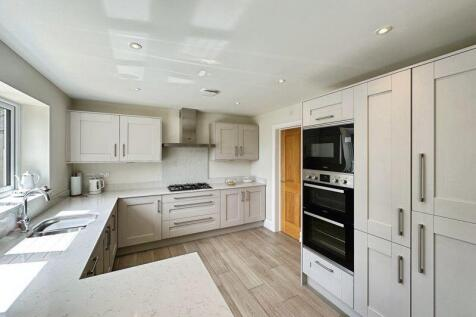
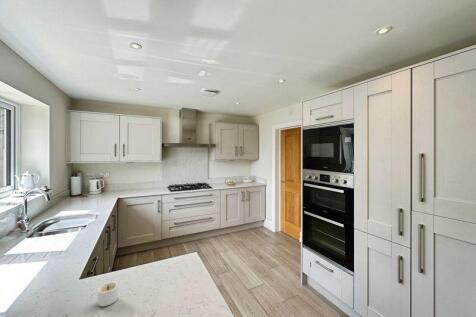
+ candle [97,281,119,307]
